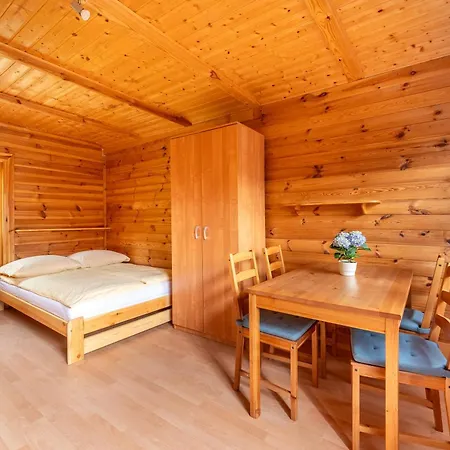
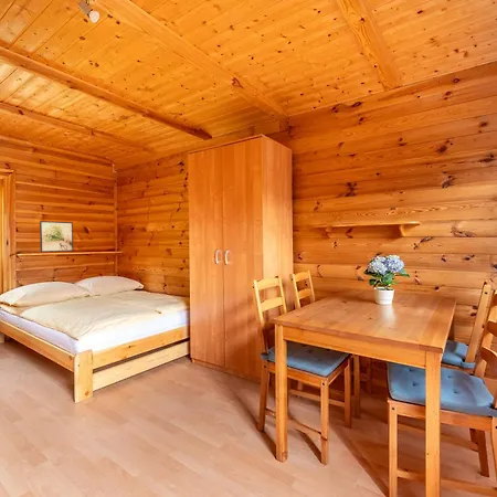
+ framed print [39,220,74,253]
